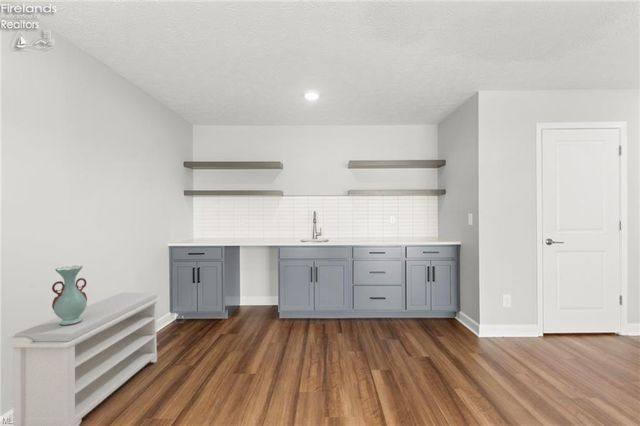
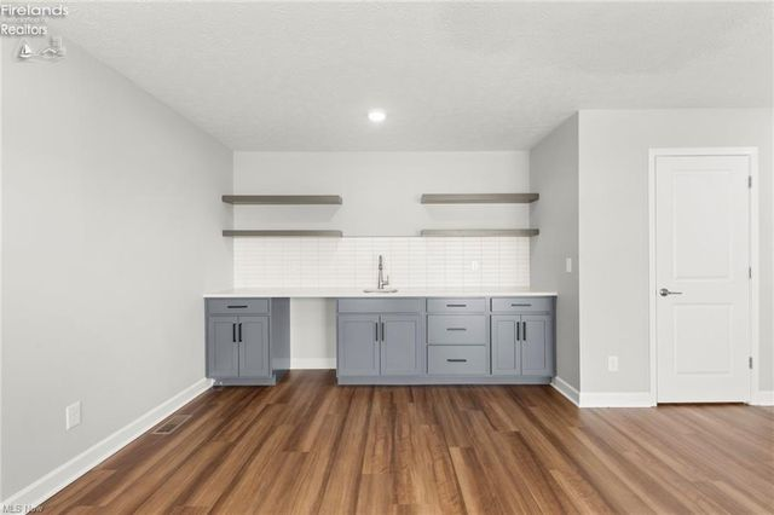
- decorative vase [51,265,88,326]
- bench [5,292,162,426]
